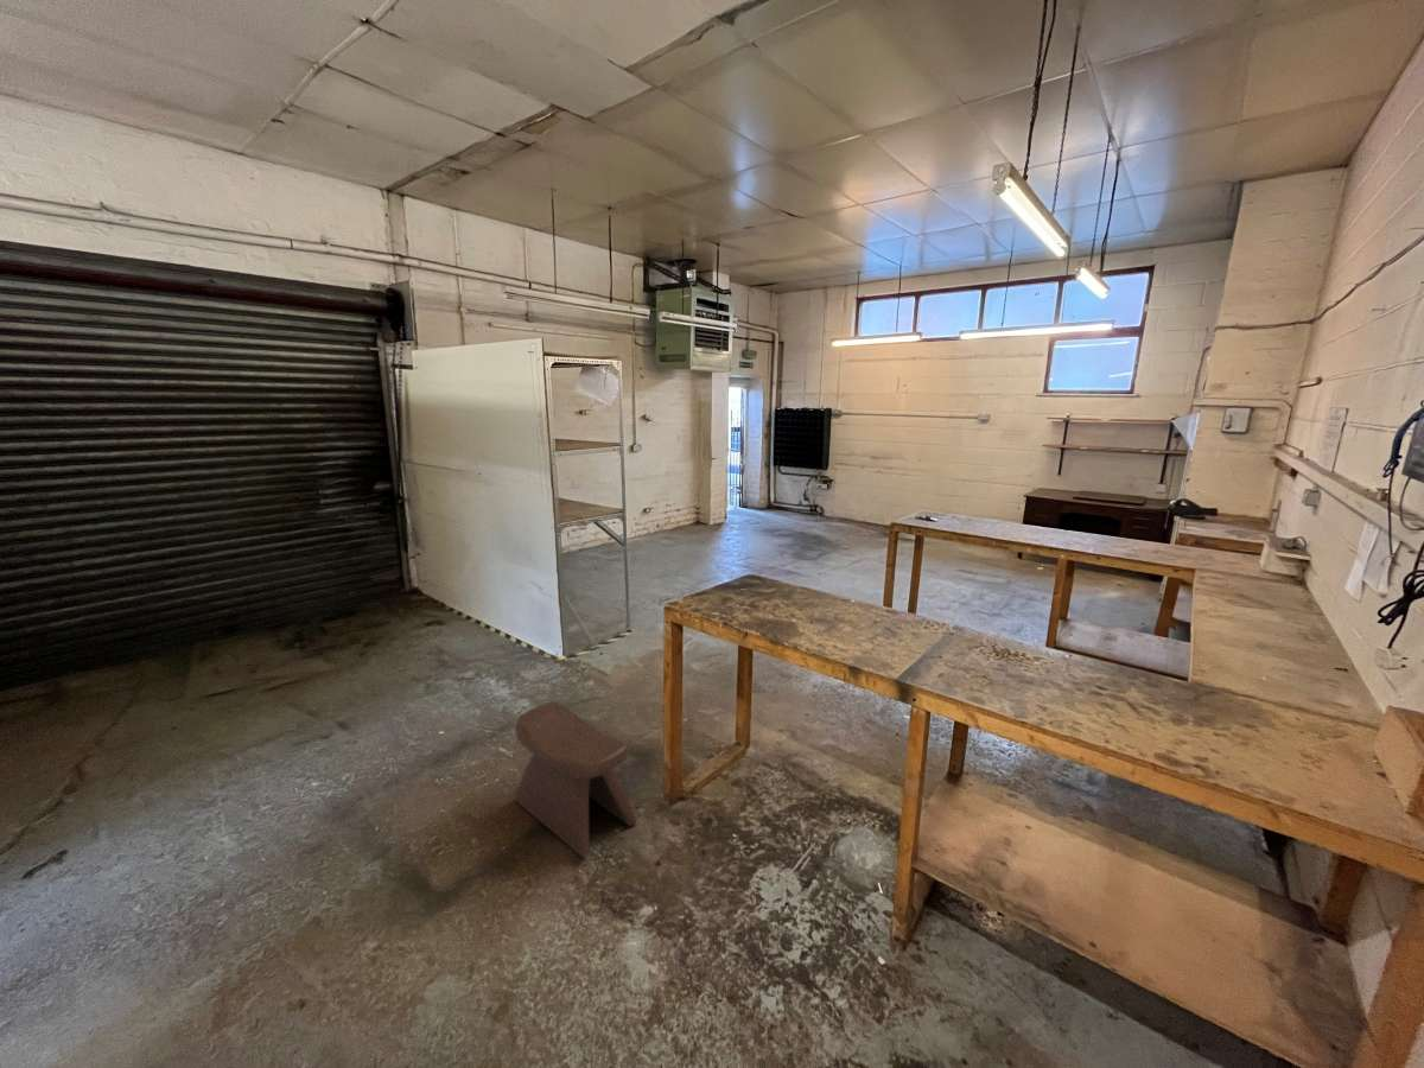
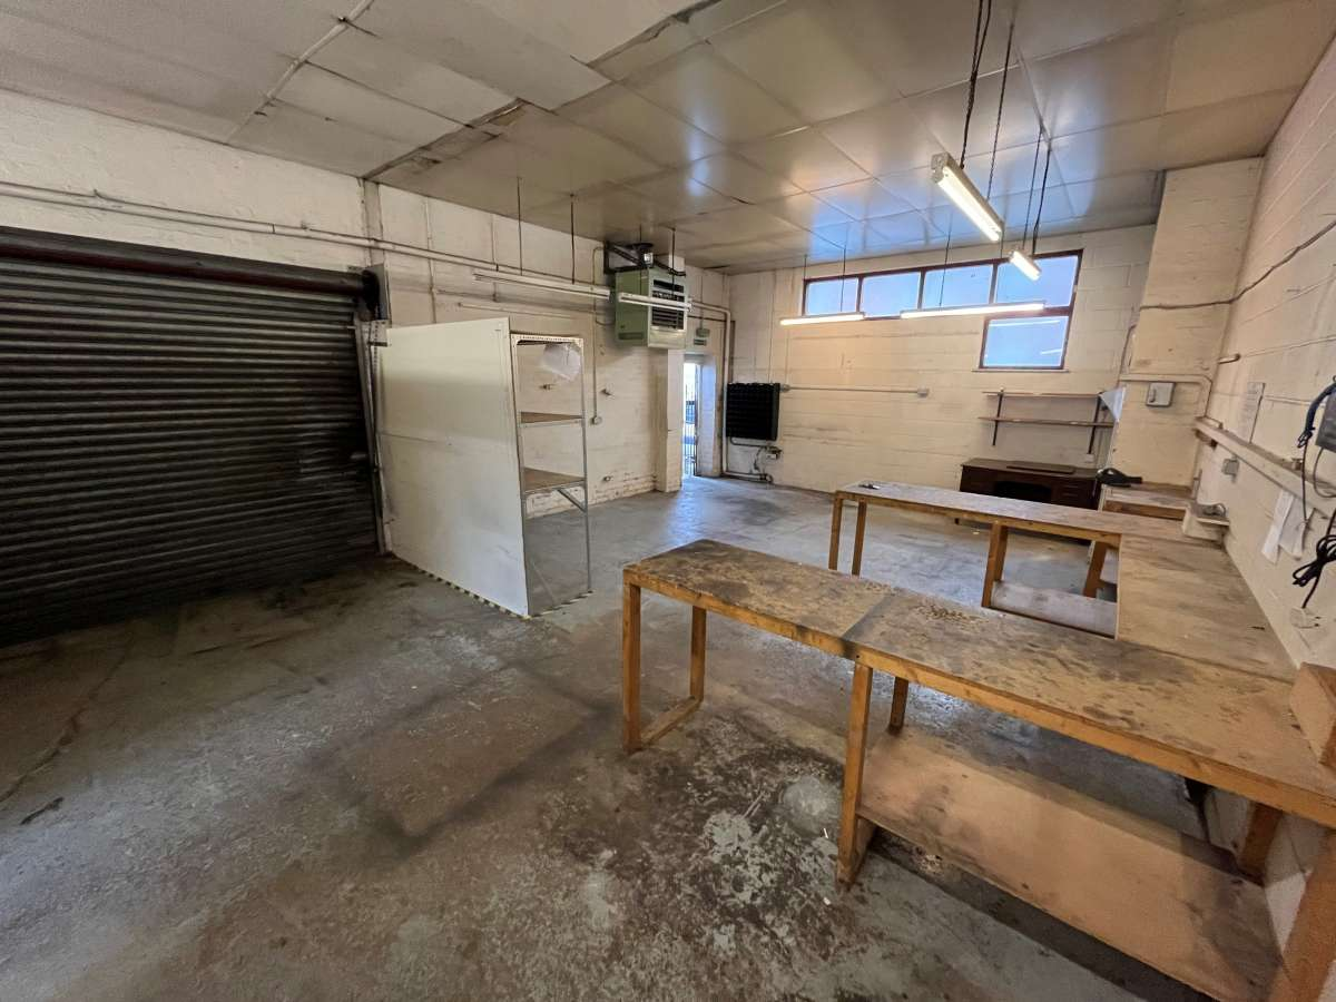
- stool [513,700,637,858]
